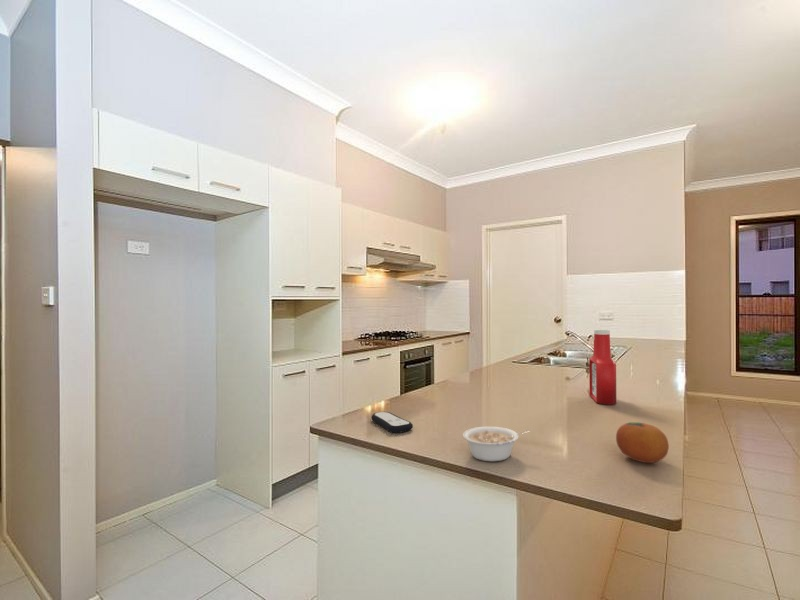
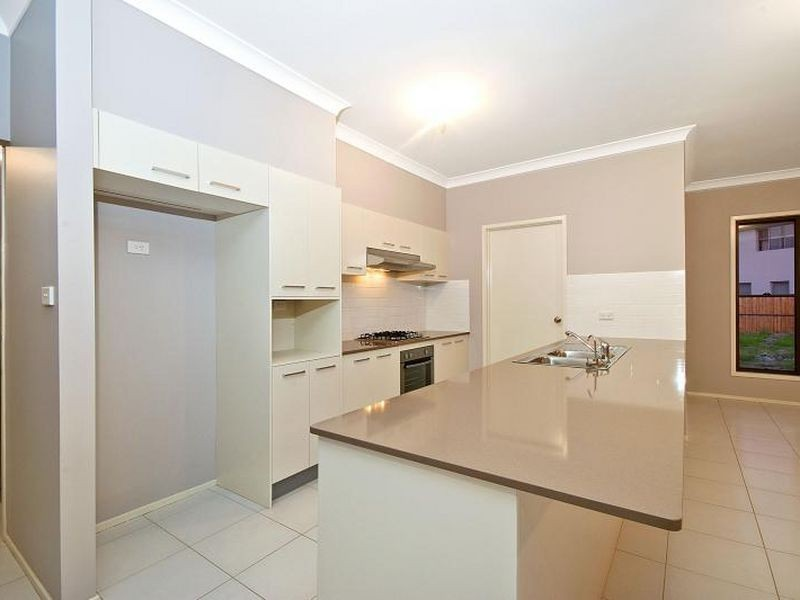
- remote control [370,411,414,434]
- fruit [615,421,670,464]
- legume [462,426,531,462]
- soap bottle [588,328,617,406]
